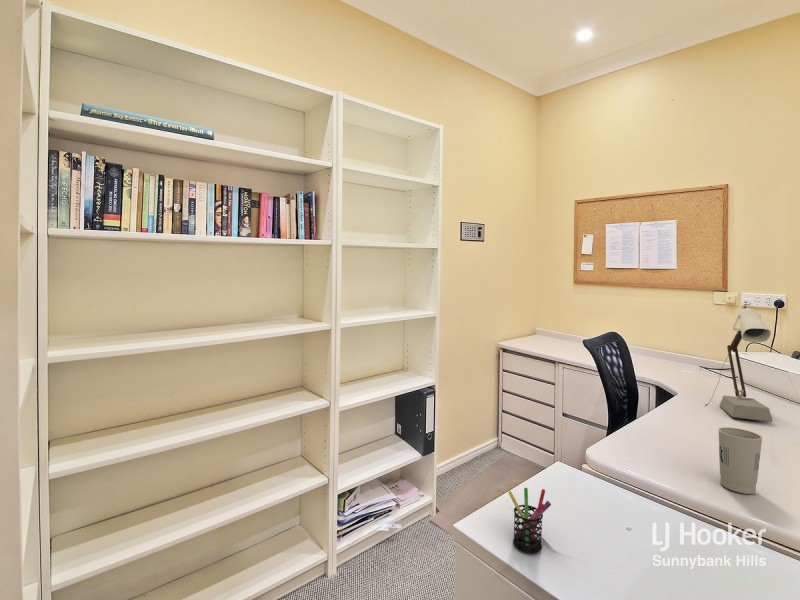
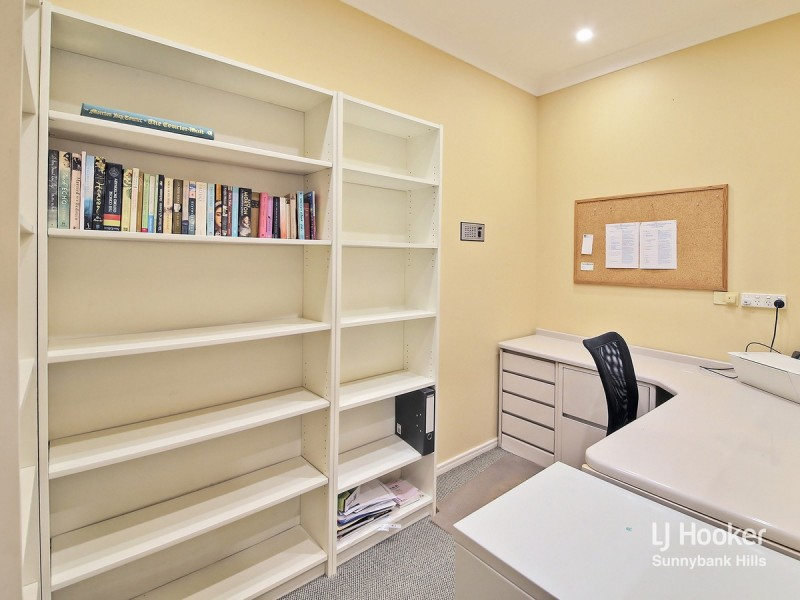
- pen holder [507,487,552,554]
- desk lamp [705,303,774,423]
- cup [717,426,763,495]
